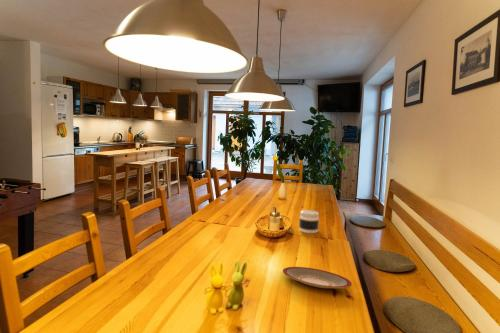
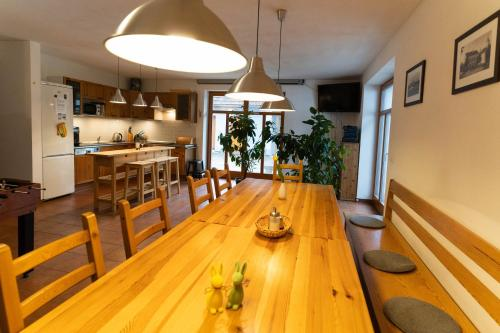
- jar [298,209,320,234]
- plate [282,266,353,289]
